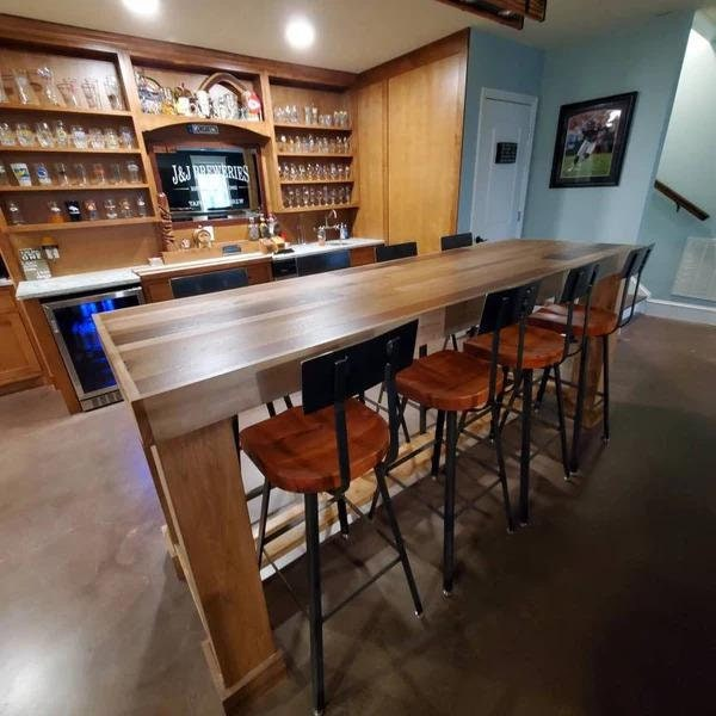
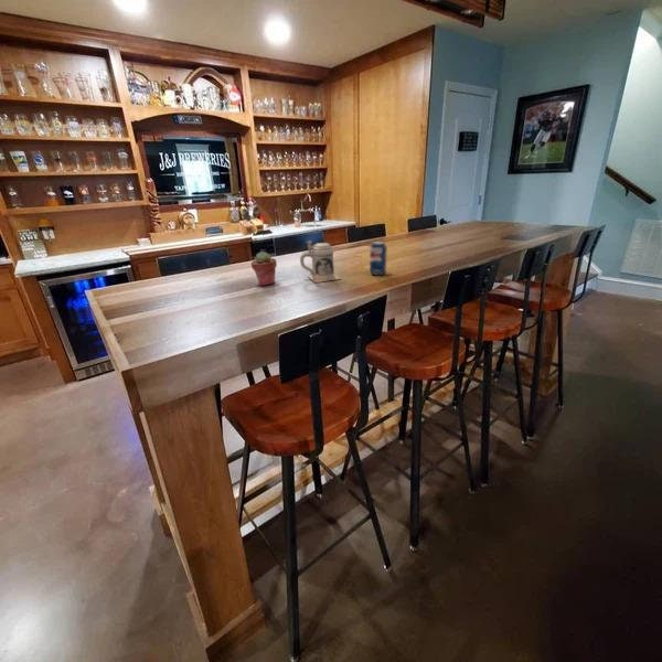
+ beverage can [369,241,388,276]
+ potted succulent [250,250,278,287]
+ beer mug [299,239,342,284]
